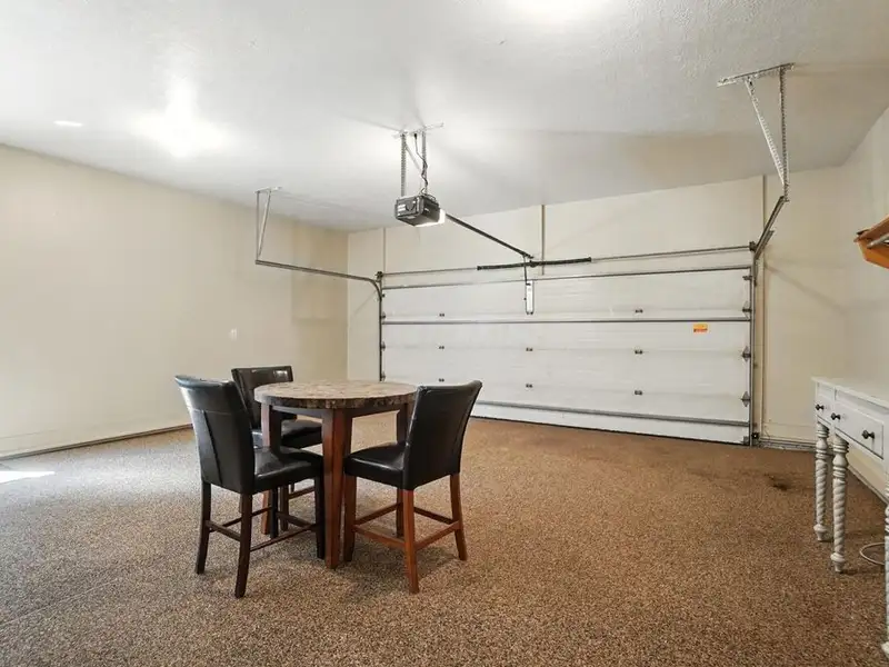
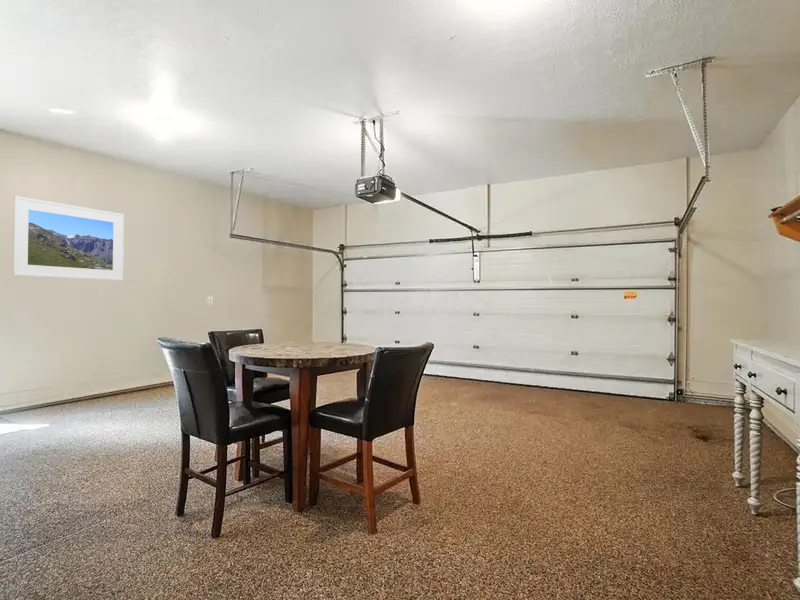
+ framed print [12,195,125,281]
